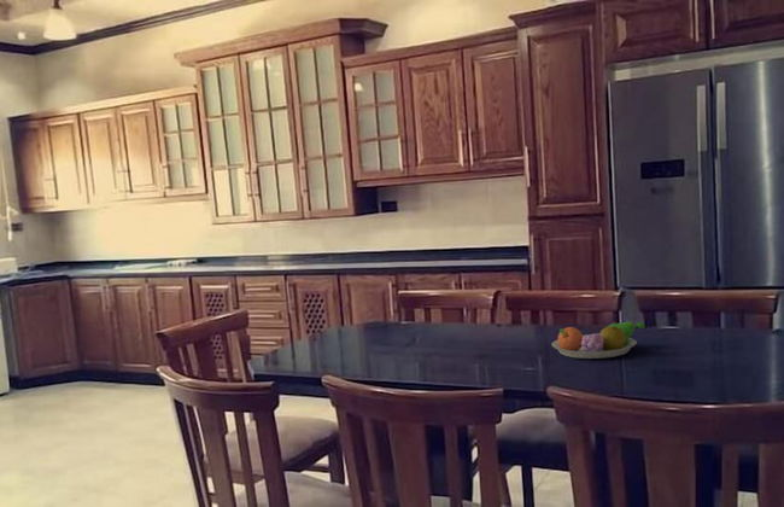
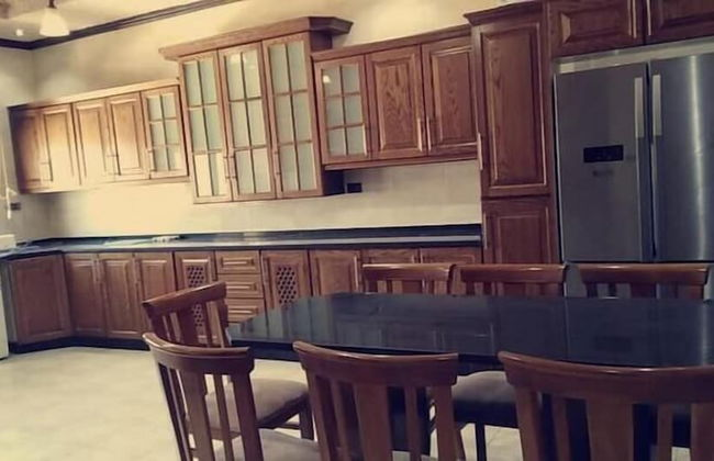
- fruit bowl [550,320,646,360]
